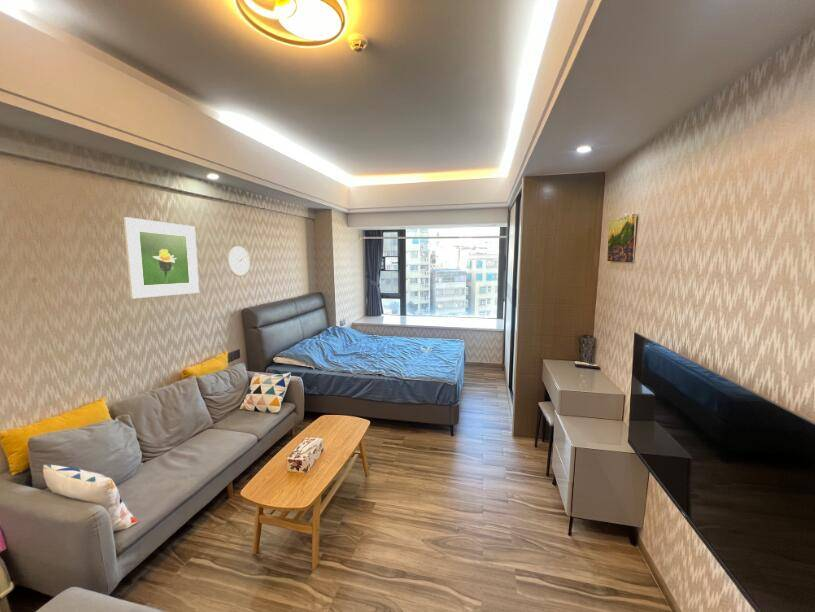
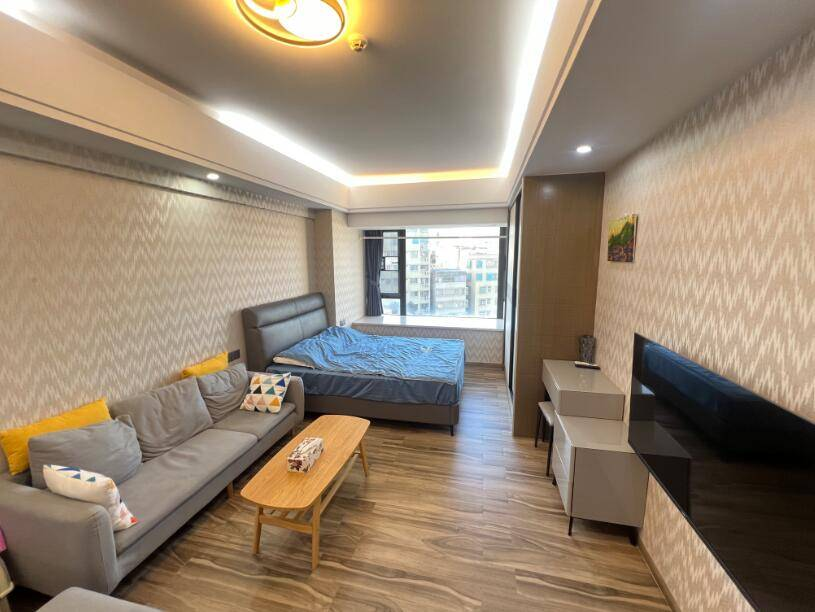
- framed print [122,216,200,299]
- wall clock [227,245,251,277]
